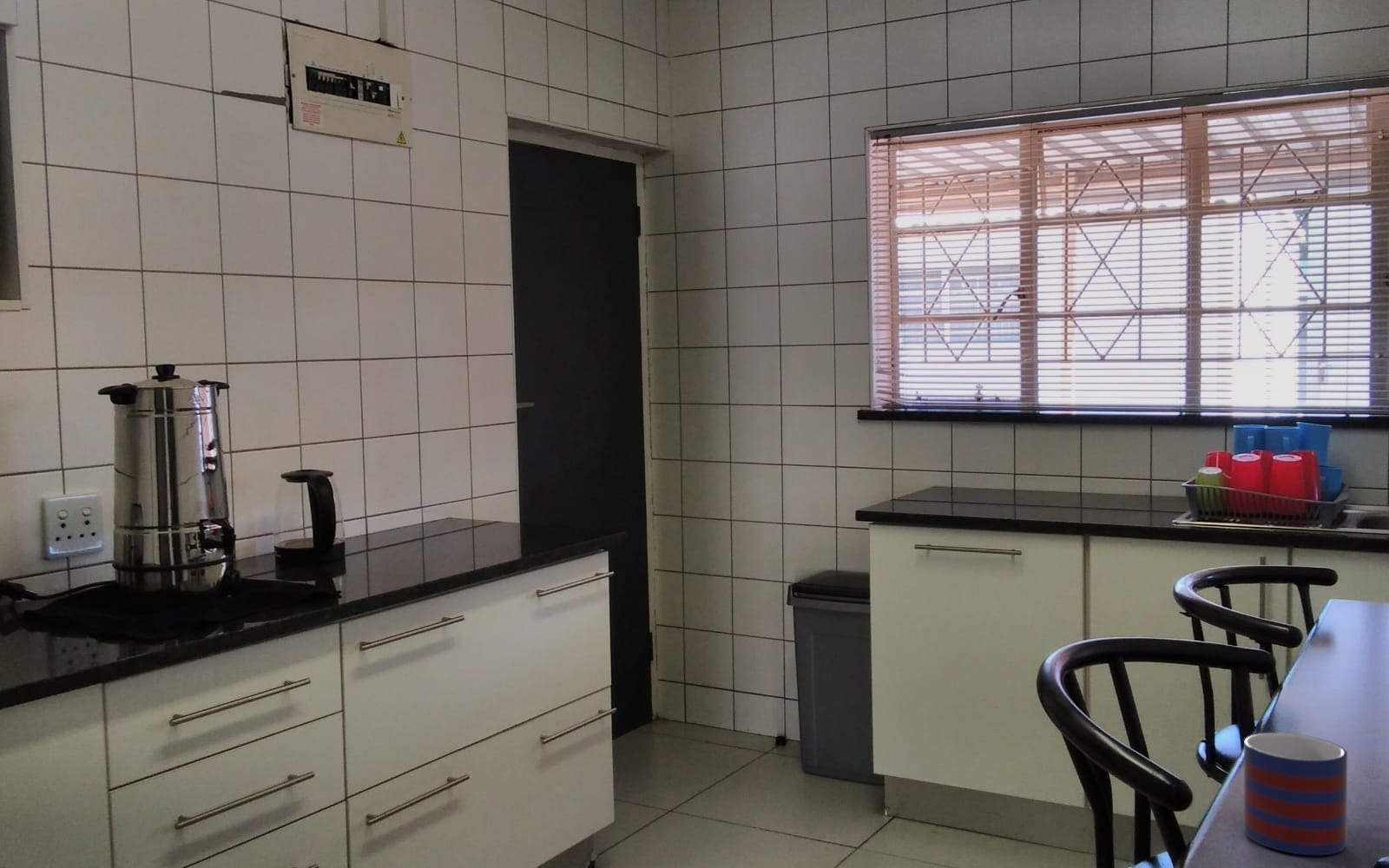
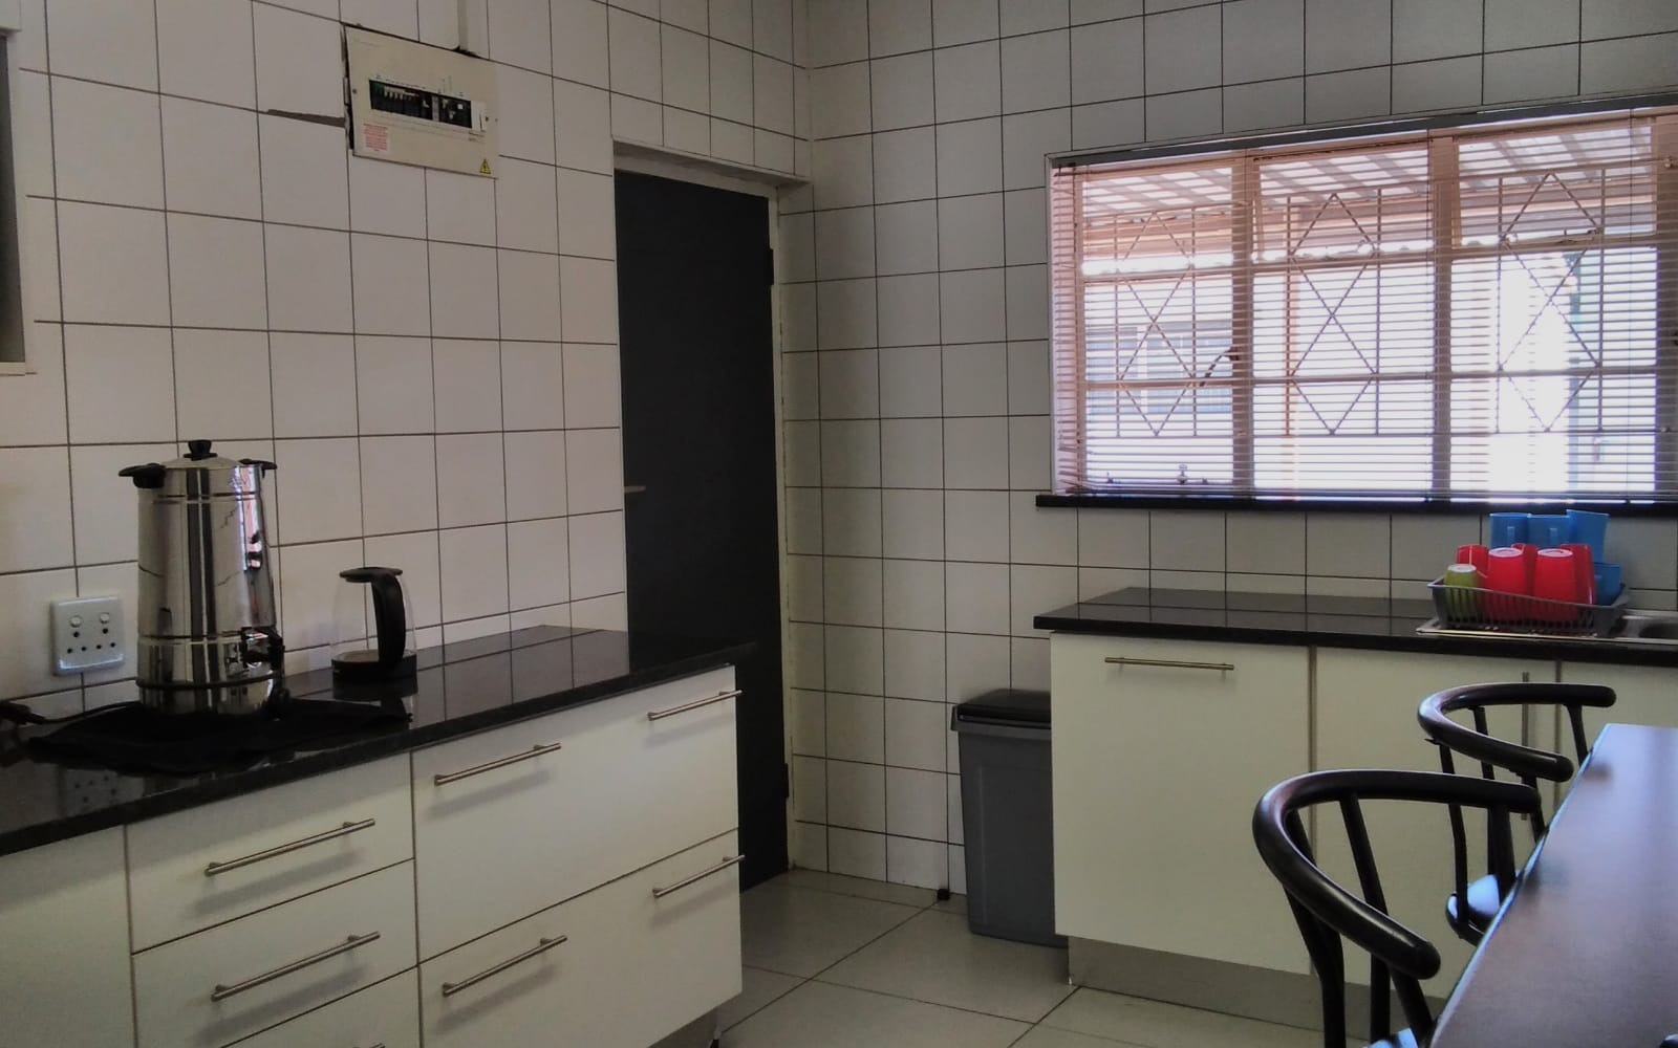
- mug [1243,732,1348,856]
